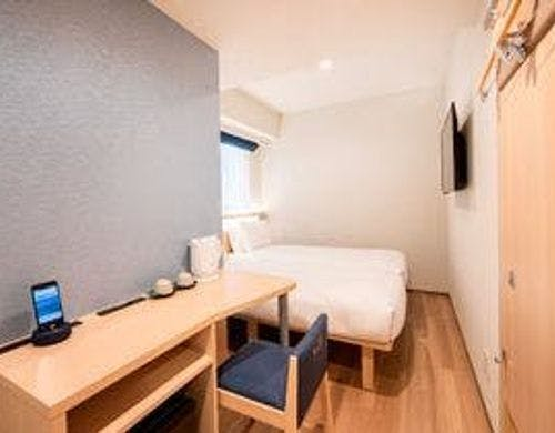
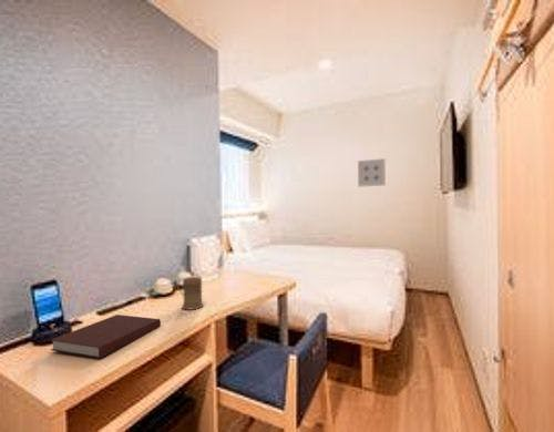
+ notebook [50,313,162,359]
+ mug [176,276,205,311]
+ wall art [357,157,387,188]
